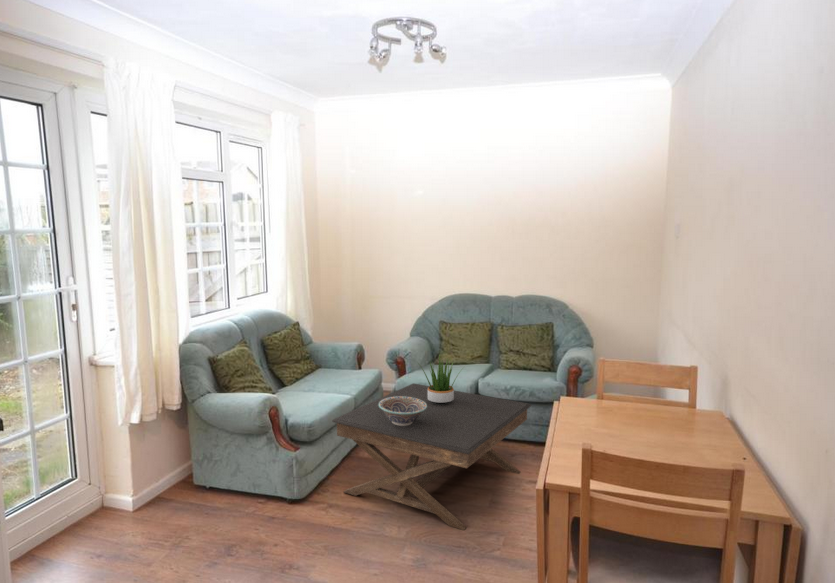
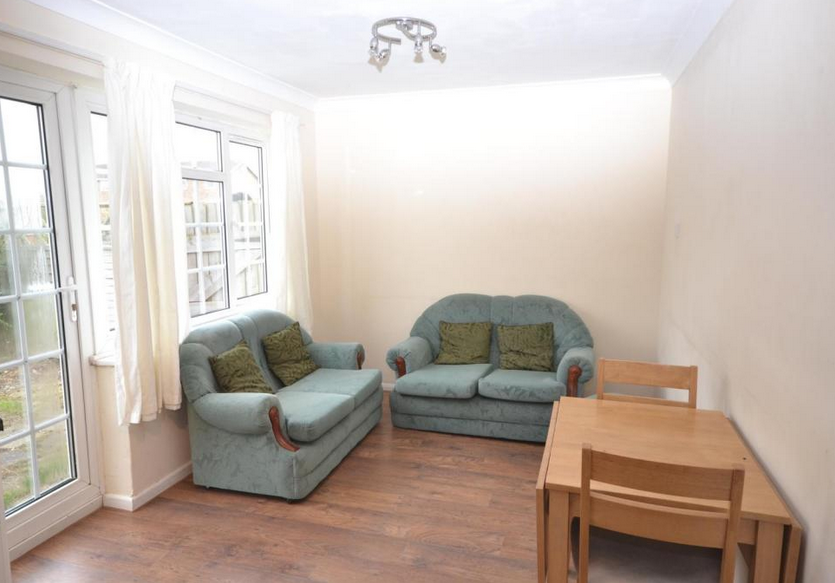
- decorative bowl [379,396,427,426]
- potted plant [417,353,467,404]
- coffee table [331,382,532,531]
